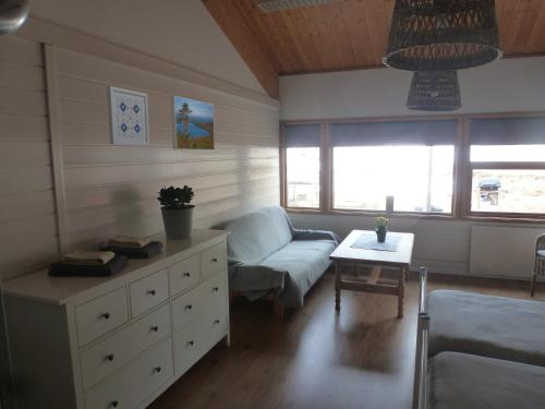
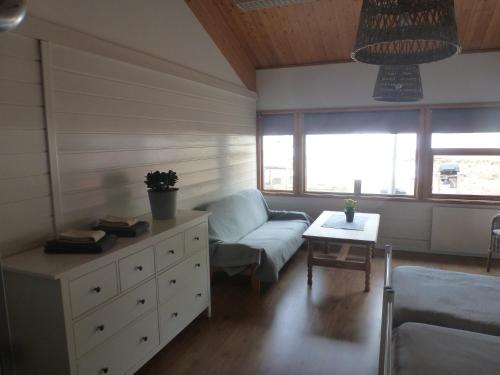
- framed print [170,95,216,152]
- wall art [106,85,150,146]
